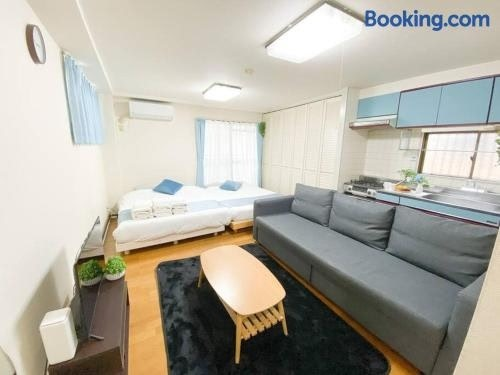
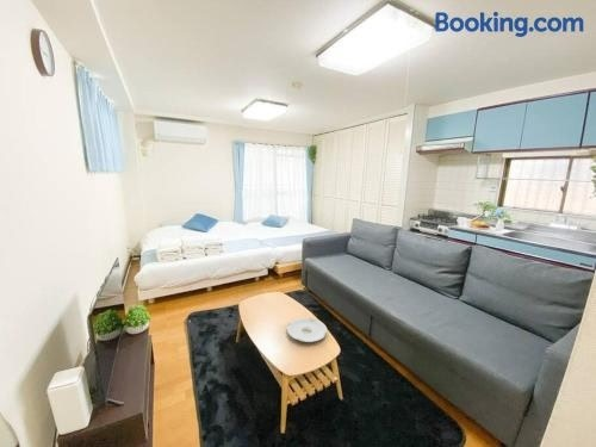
+ plate [286,317,328,343]
